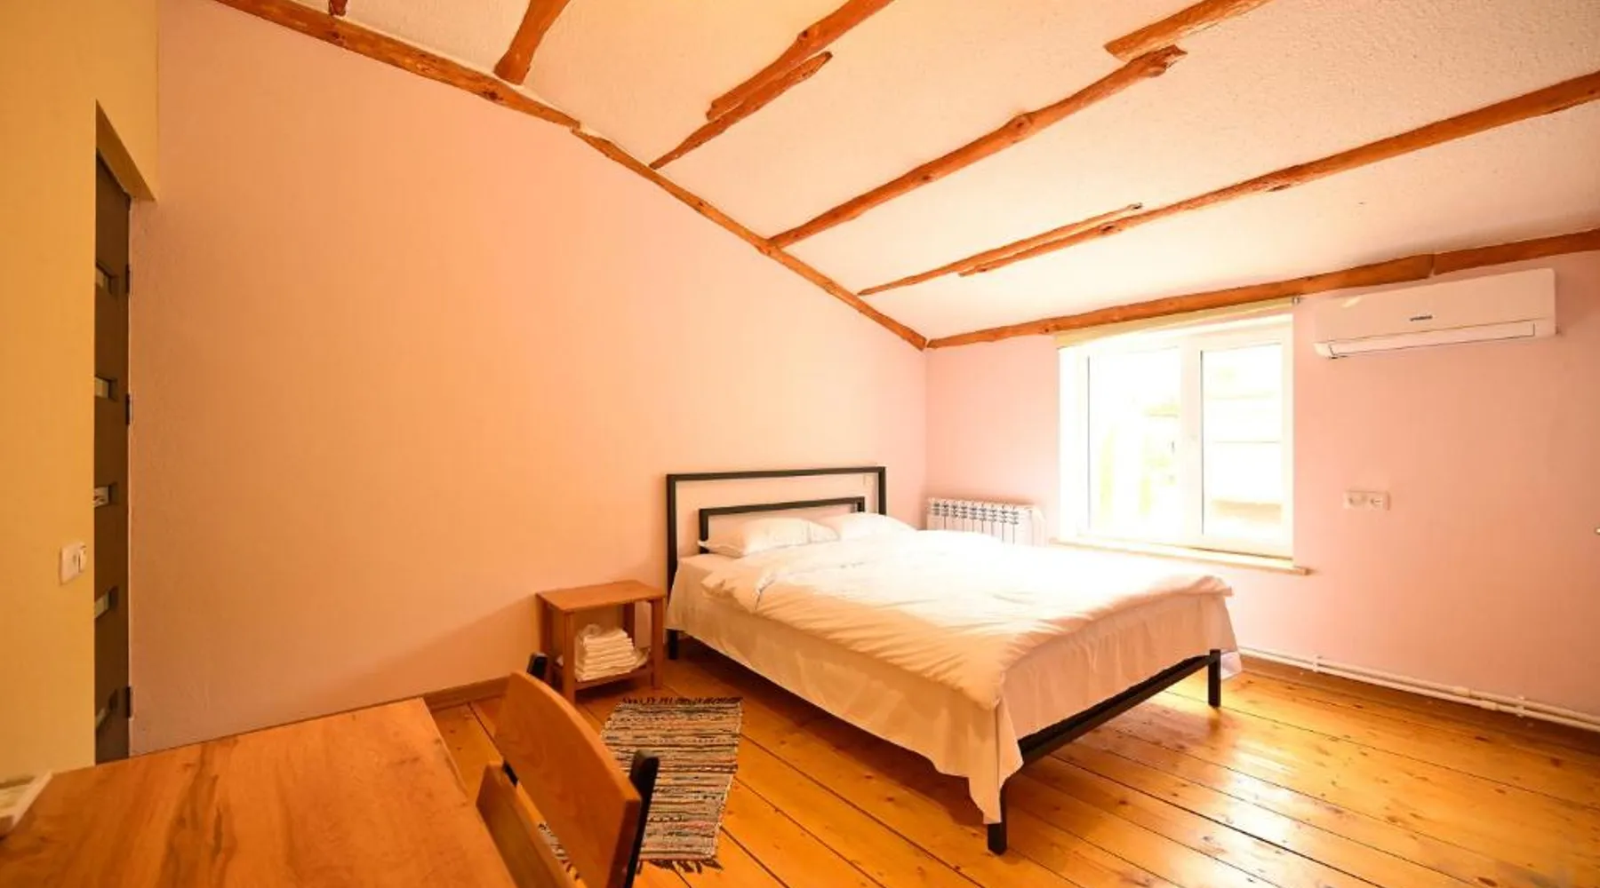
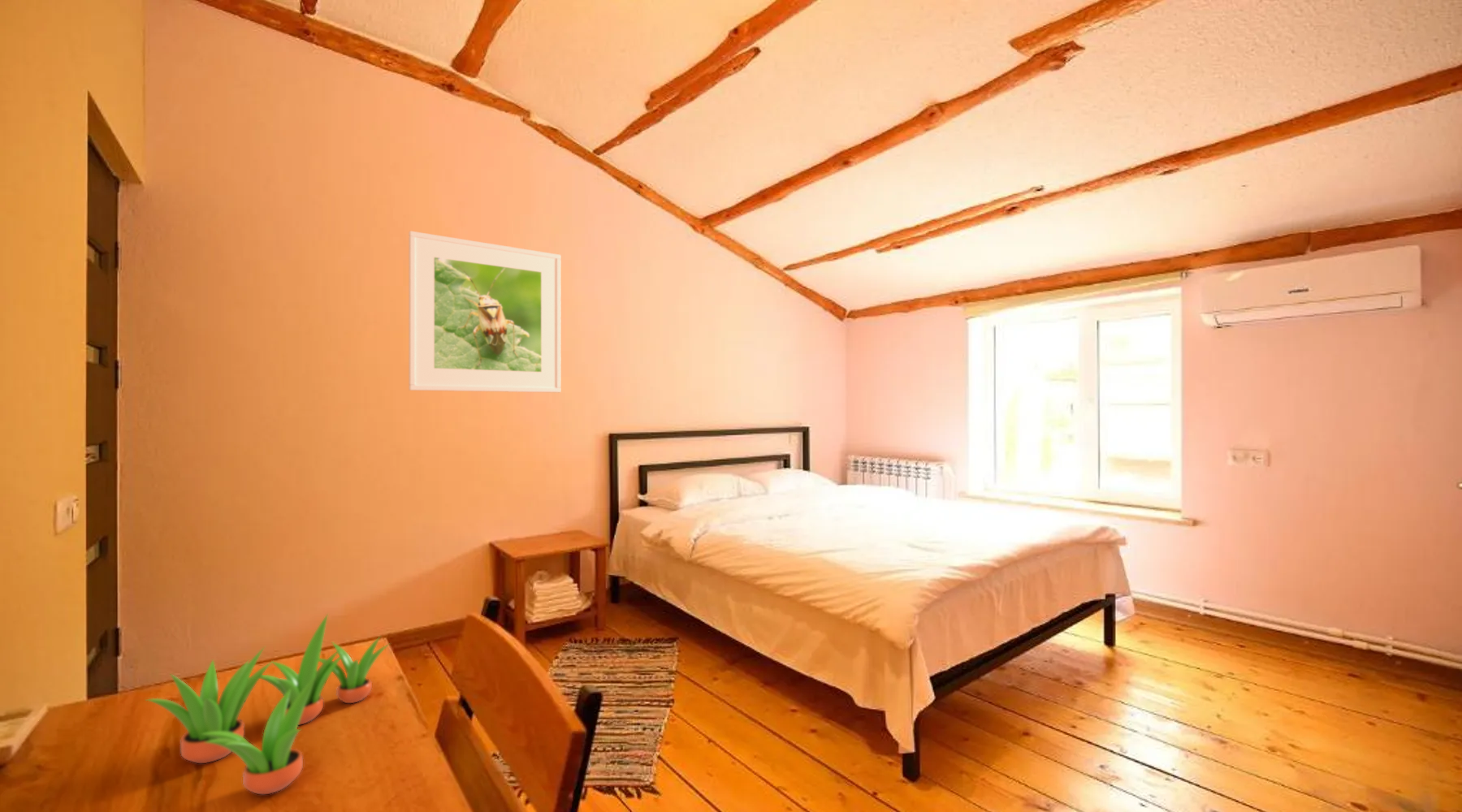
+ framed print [408,230,561,393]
+ succulent plant [145,612,391,795]
